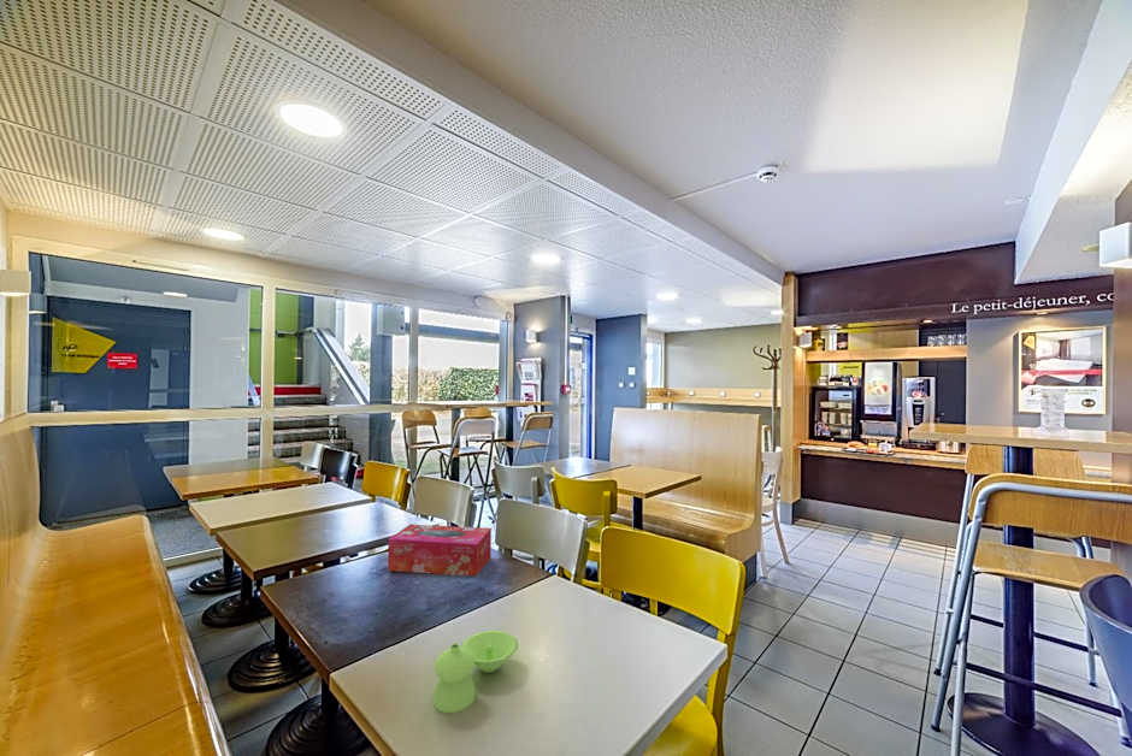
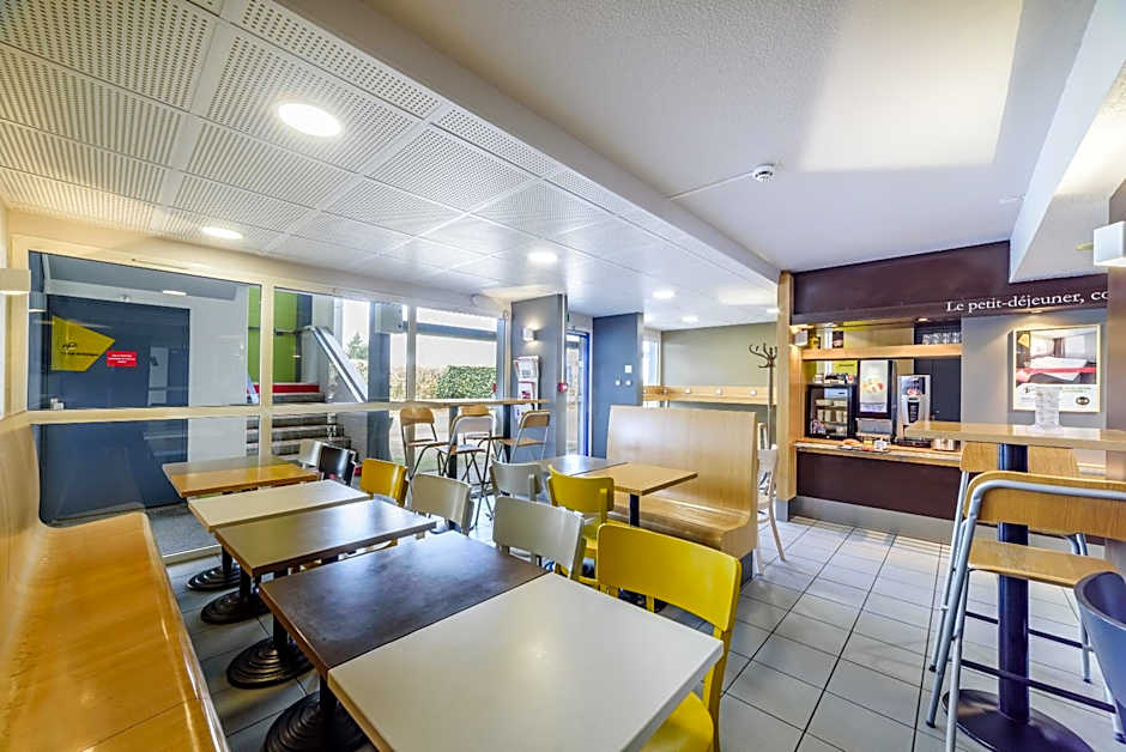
- tissue box [387,524,493,577]
- teapot [432,630,519,714]
